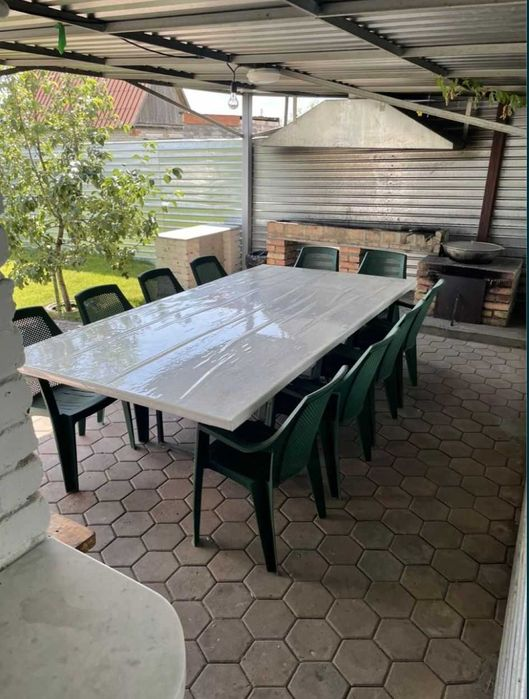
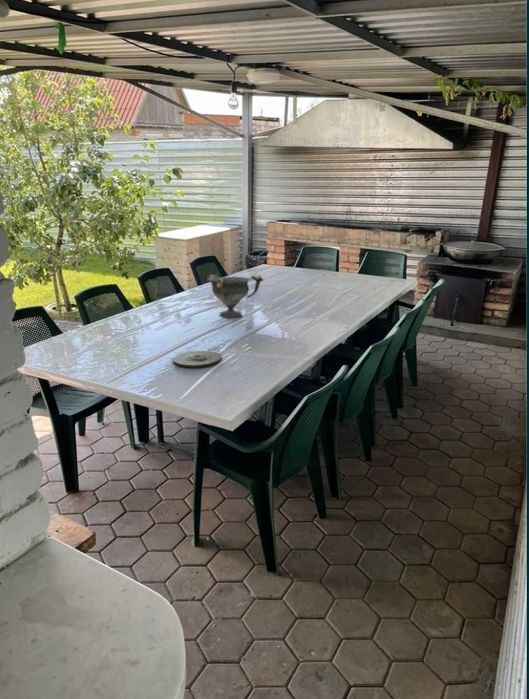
+ decorative bowl [206,273,265,319]
+ plate [172,350,223,368]
